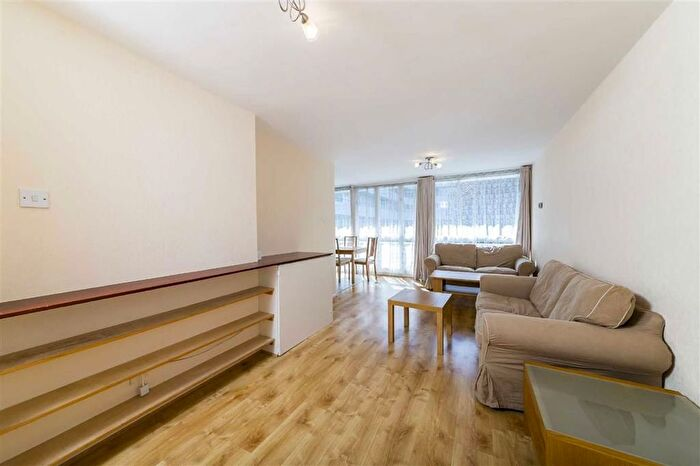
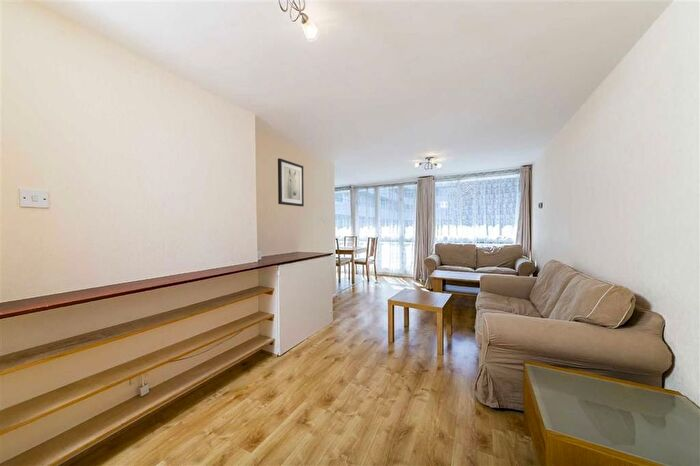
+ wall art [277,158,305,207]
